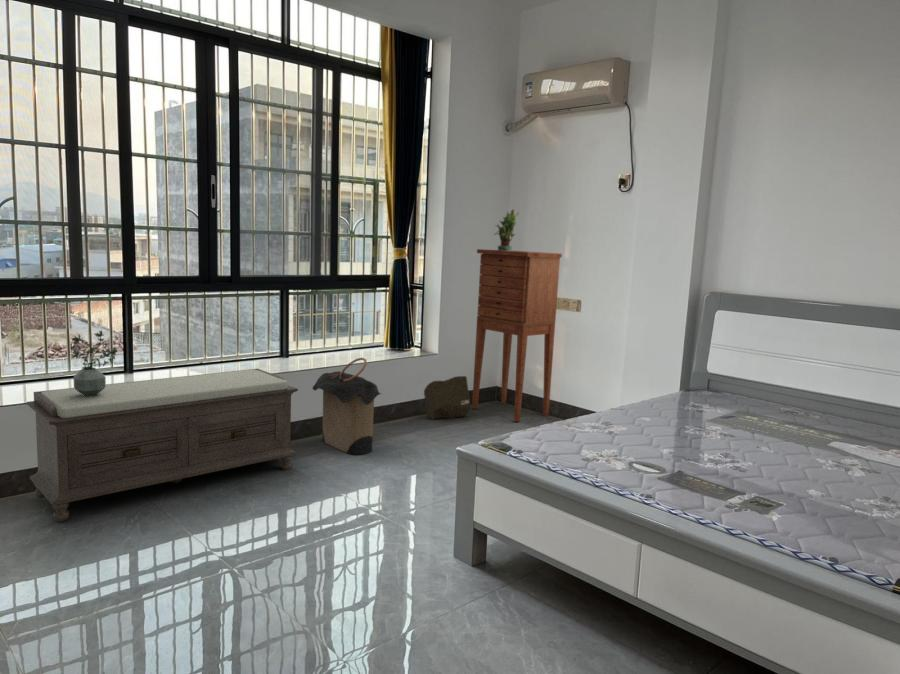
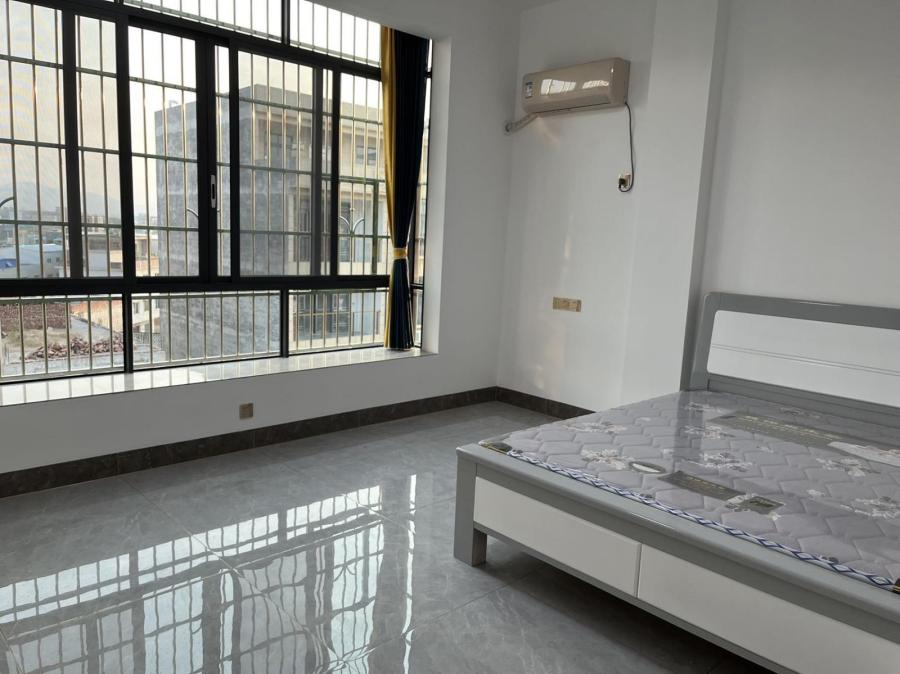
- potted plant [70,329,118,397]
- rock [423,375,471,421]
- potted plant [493,208,520,251]
- laundry hamper [312,357,382,456]
- cabinet [471,248,563,423]
- bench [26,368,299,522]
